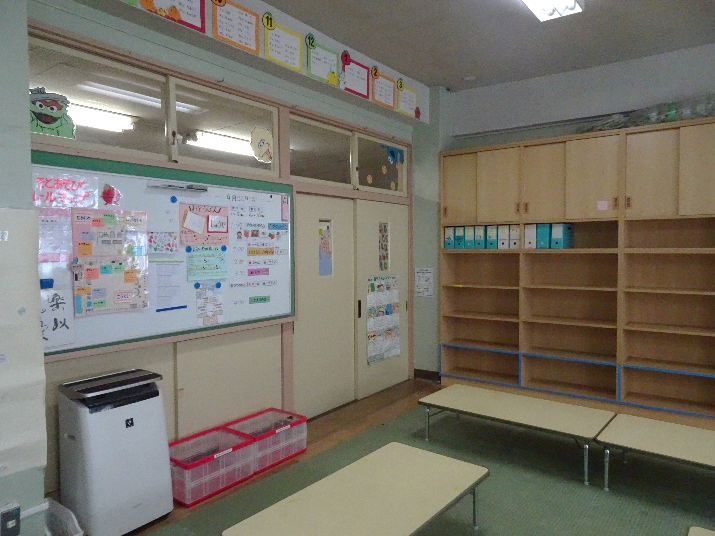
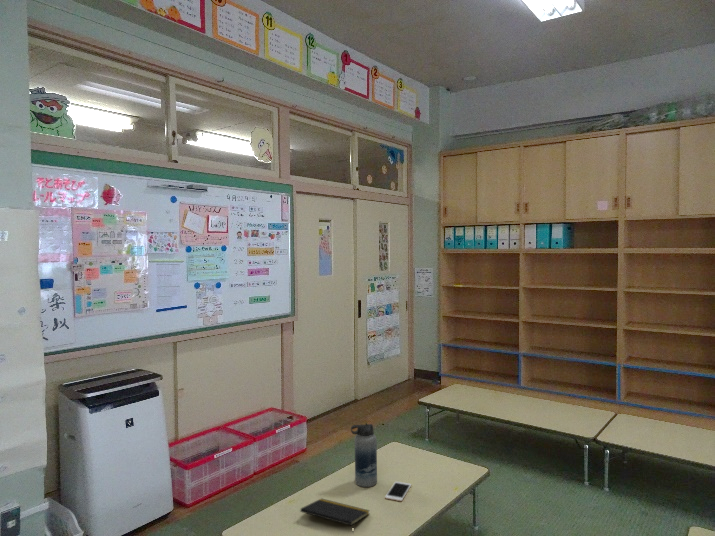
+ cell phone [384,480,412,502]
+ water bottle [350,422,378,488]
+ notepad [299,497,371,535]
